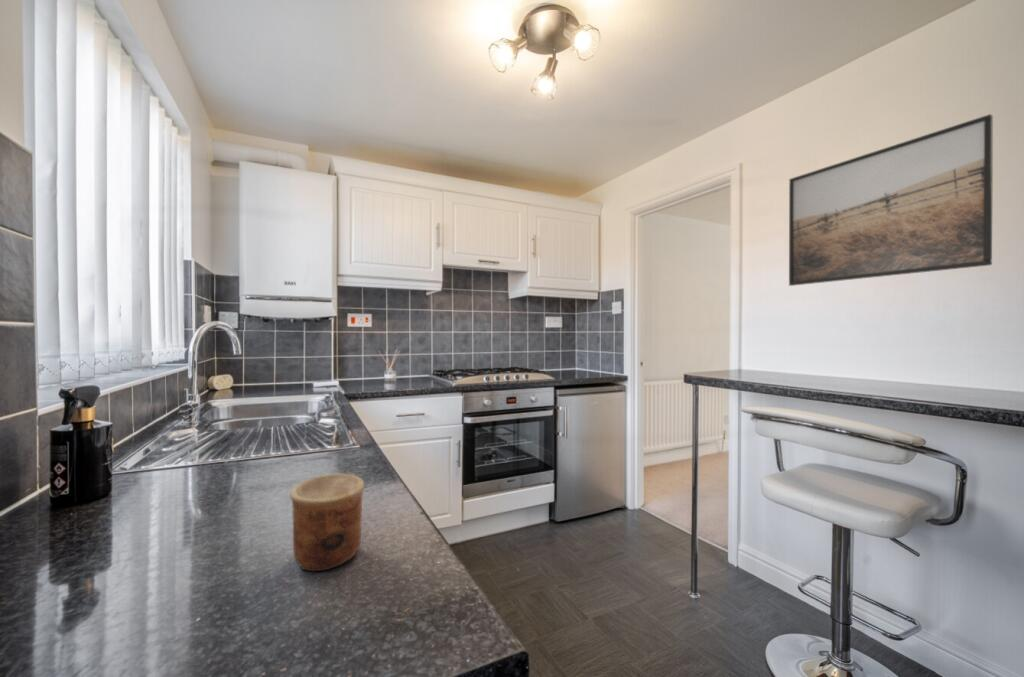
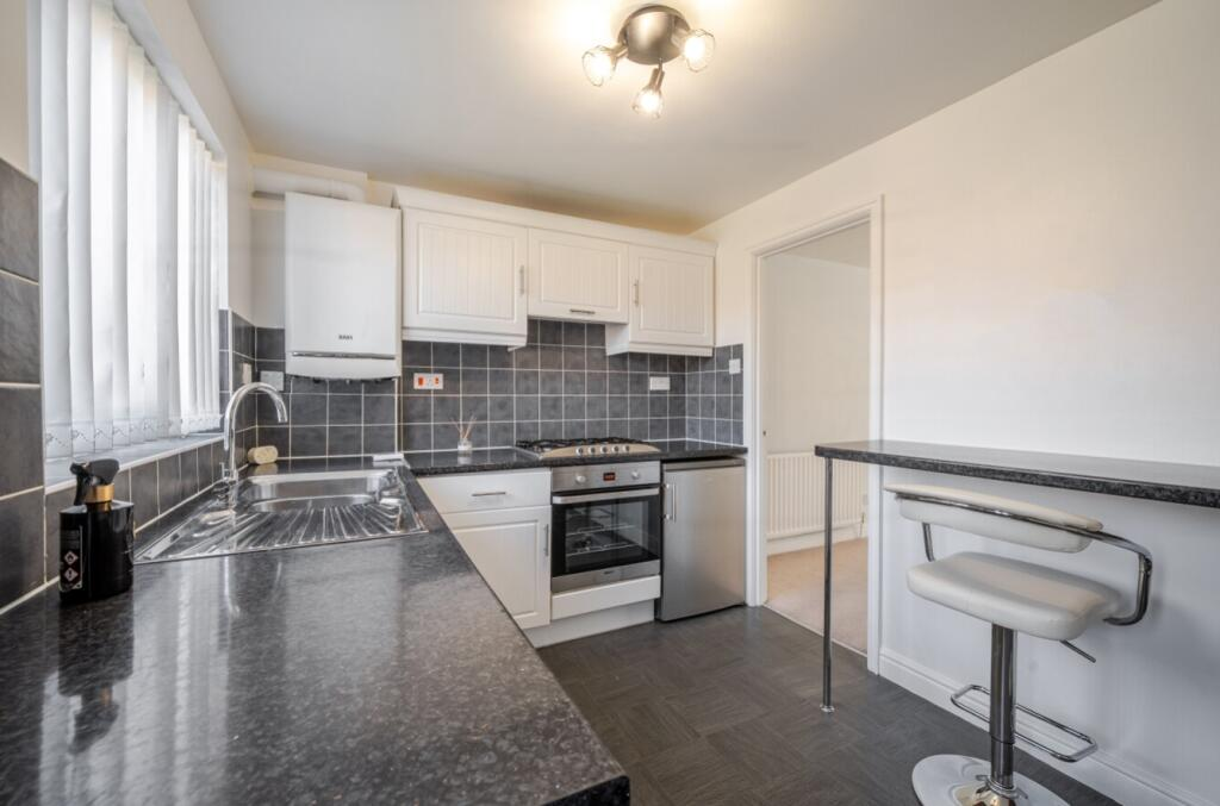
- cup [289,473,365,573]
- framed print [788,113,994,287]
